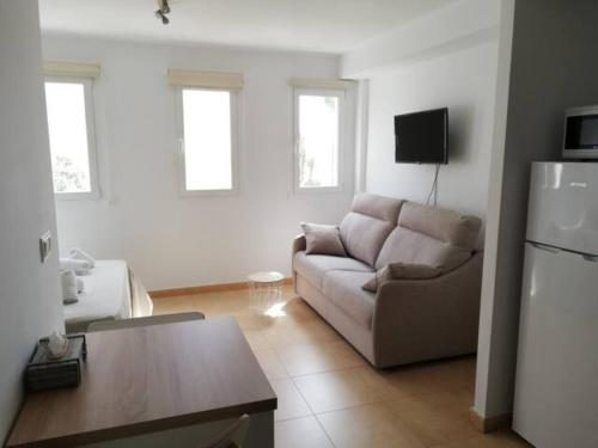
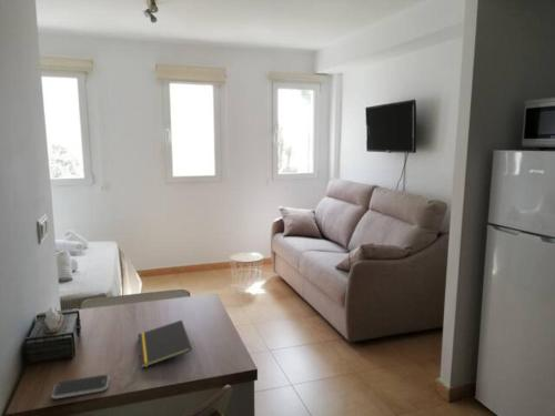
+ notepad [137,319,193,369]
+ smartphone [50,374,110,399]
